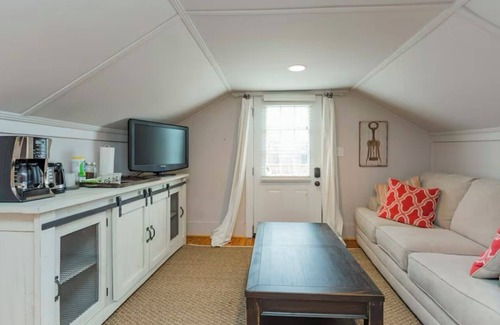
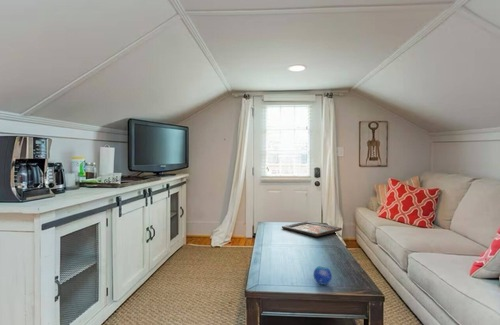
+ decorative tray [281,220,343,238]
+ decorative orb [312,265,333,286]
